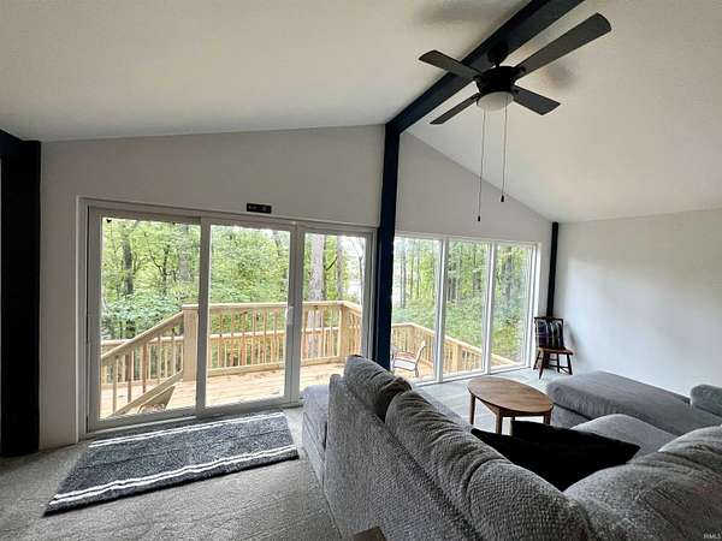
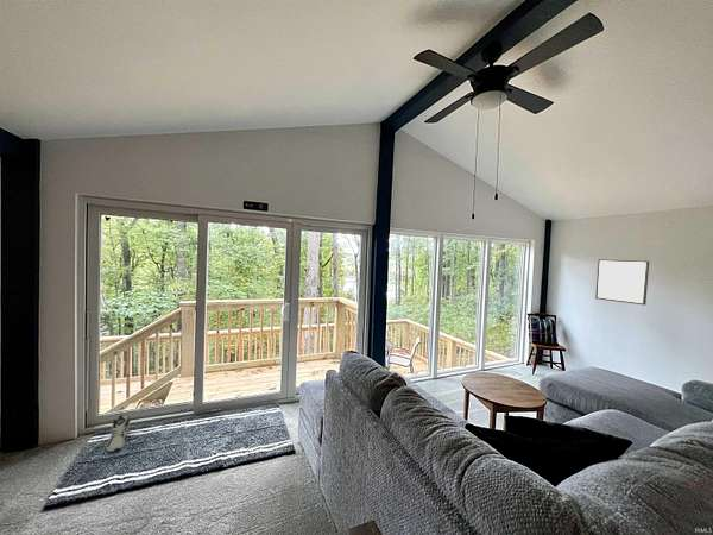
+ wall art [594,258,650,307]
+ sneaker [105,414,131,453]
